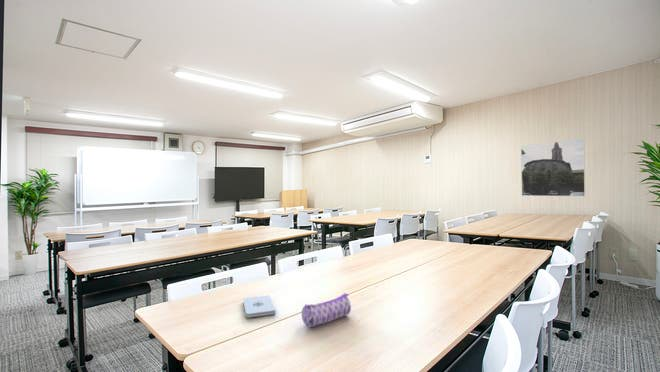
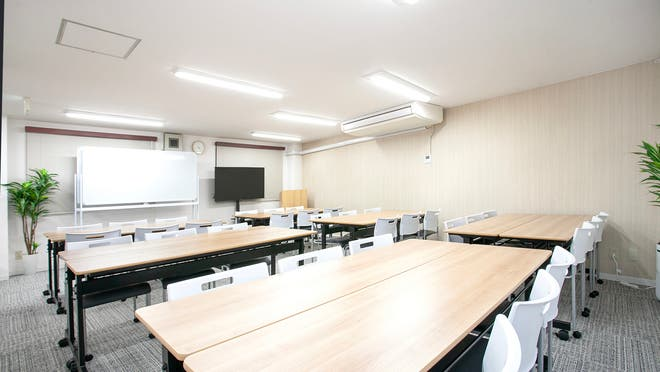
- pencil case [301,292,352,329]
- notepad [242,294,277,319]
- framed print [520,139,586,197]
